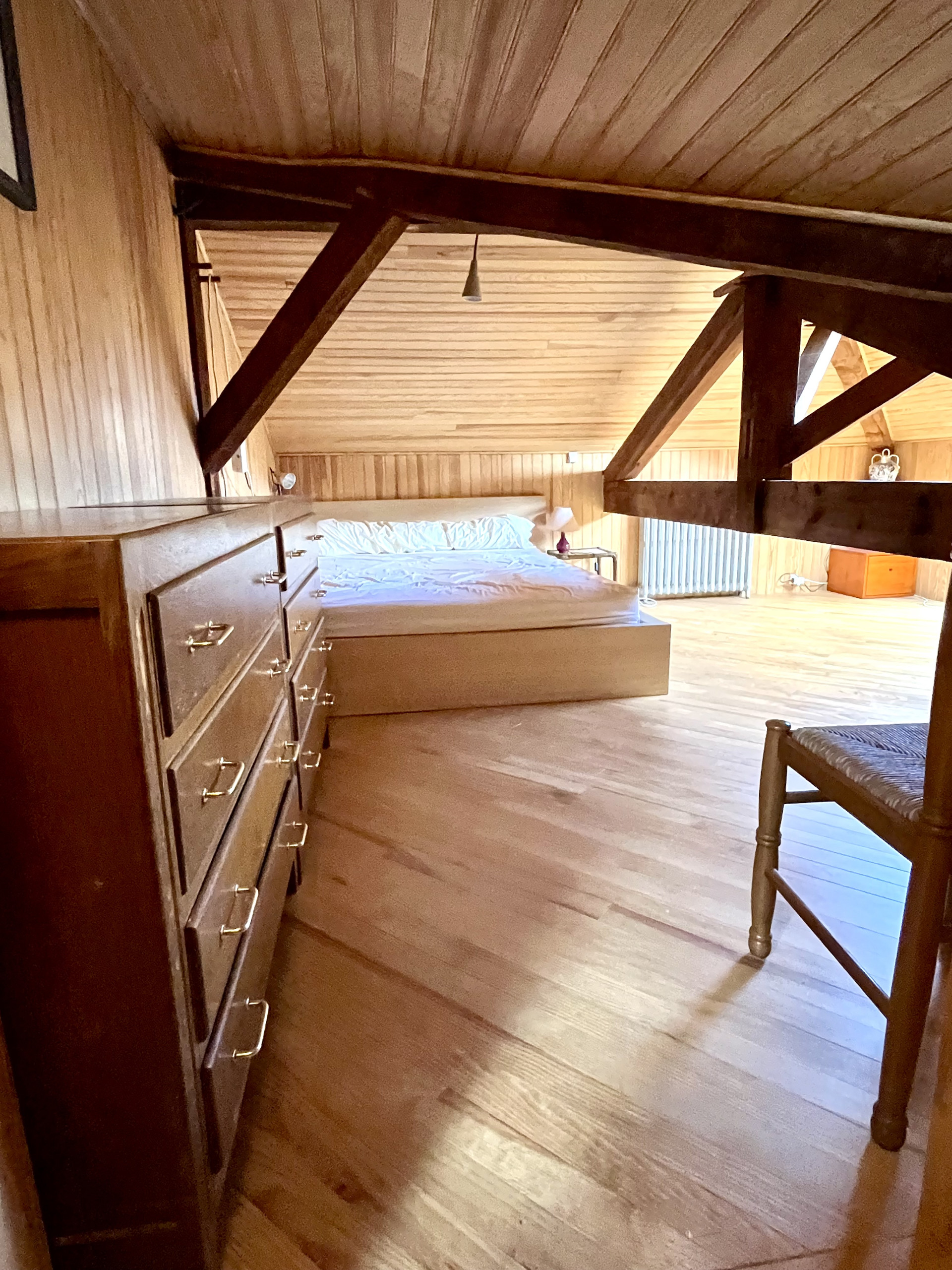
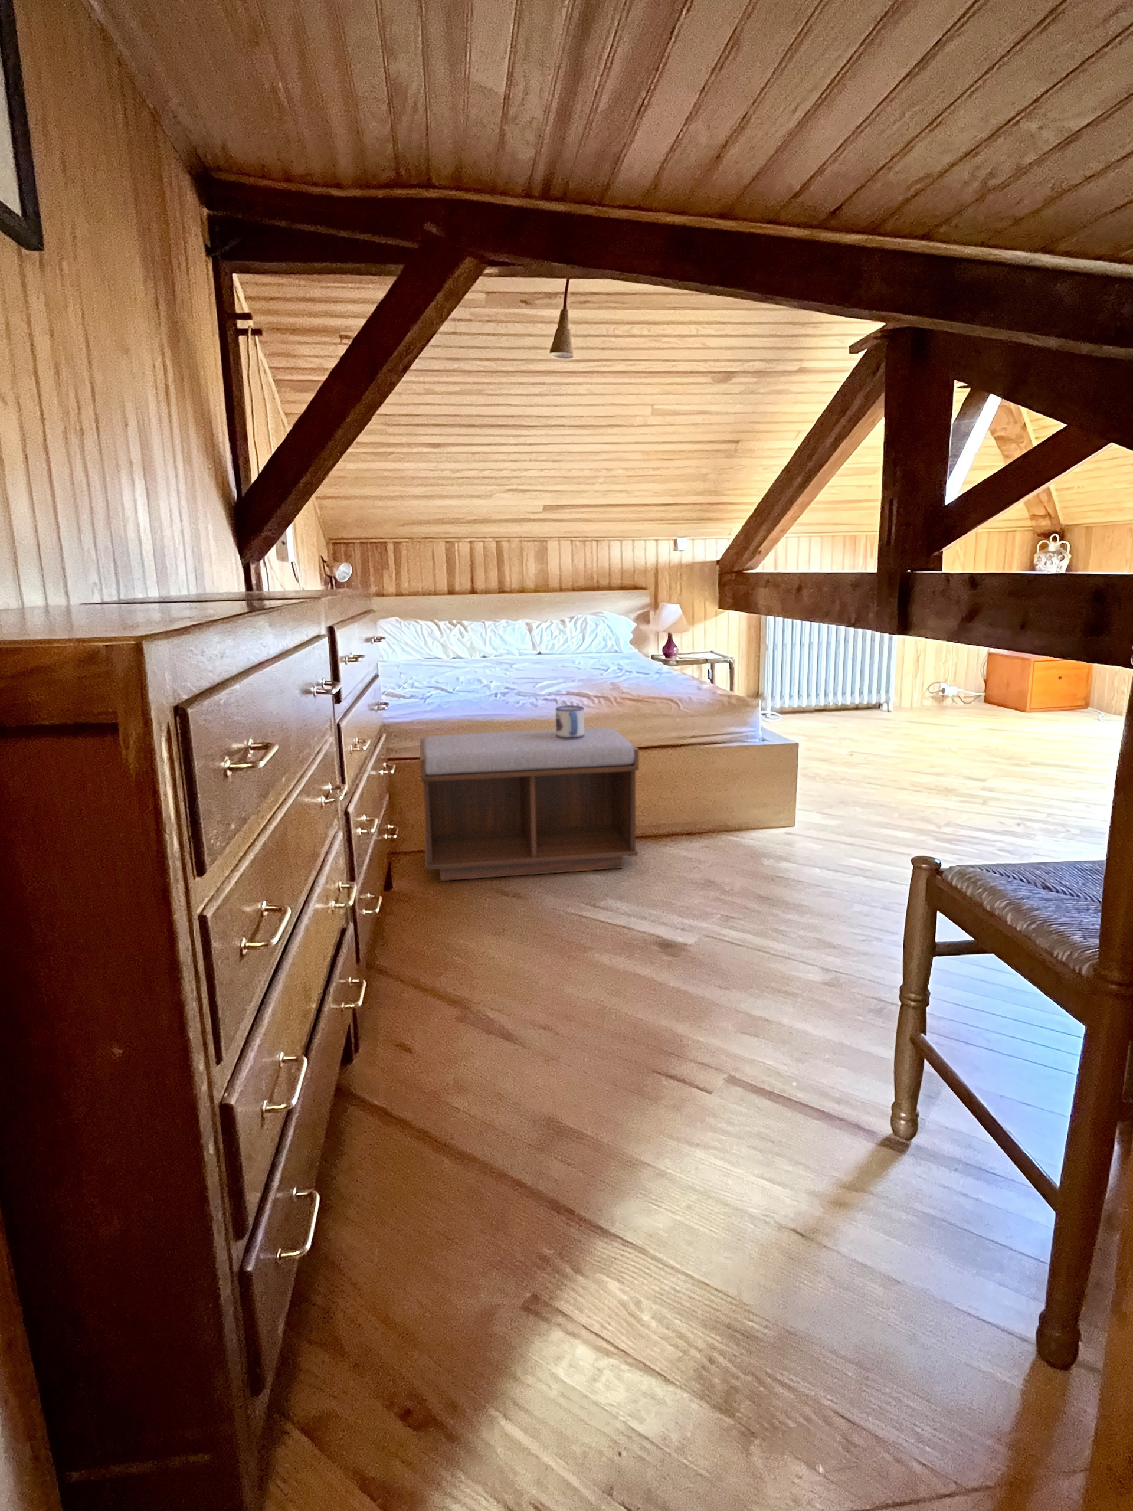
+ bench [419,727,639,882]
+ mug [556,704,584,739]
